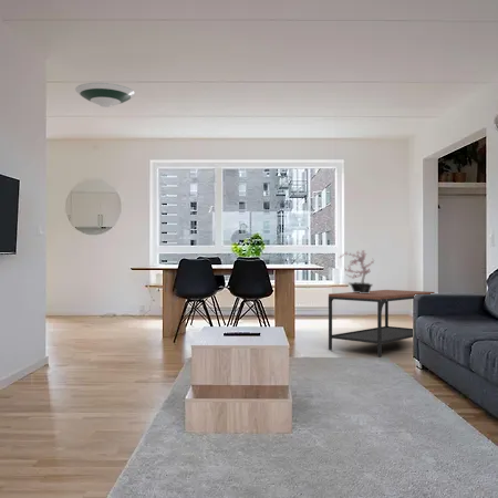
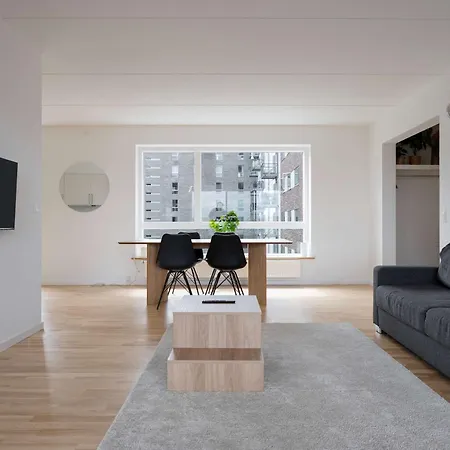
- potted plant [338,249,375,293]
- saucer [74,82,136,108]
- coffee table [328,289,436,357]
